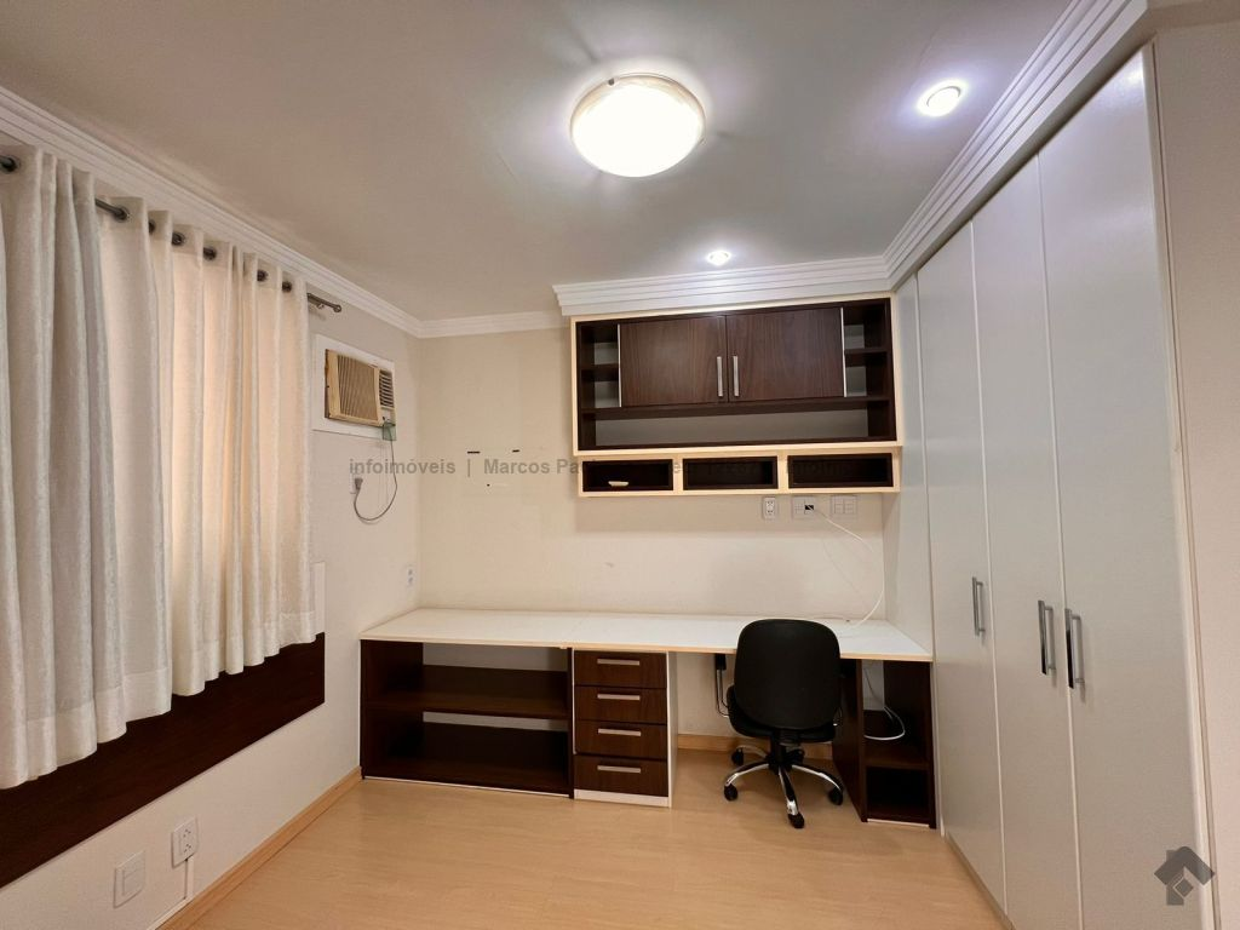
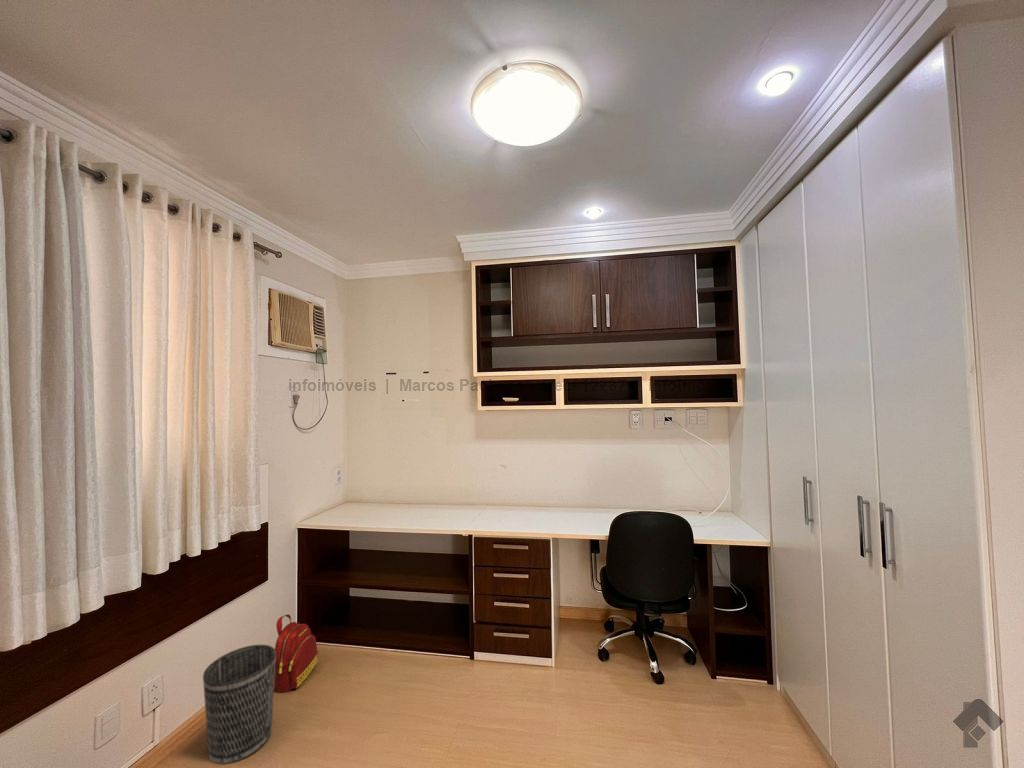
+ backpack [274,614,319,693]
+ wastebasket [202,644,276,765]
